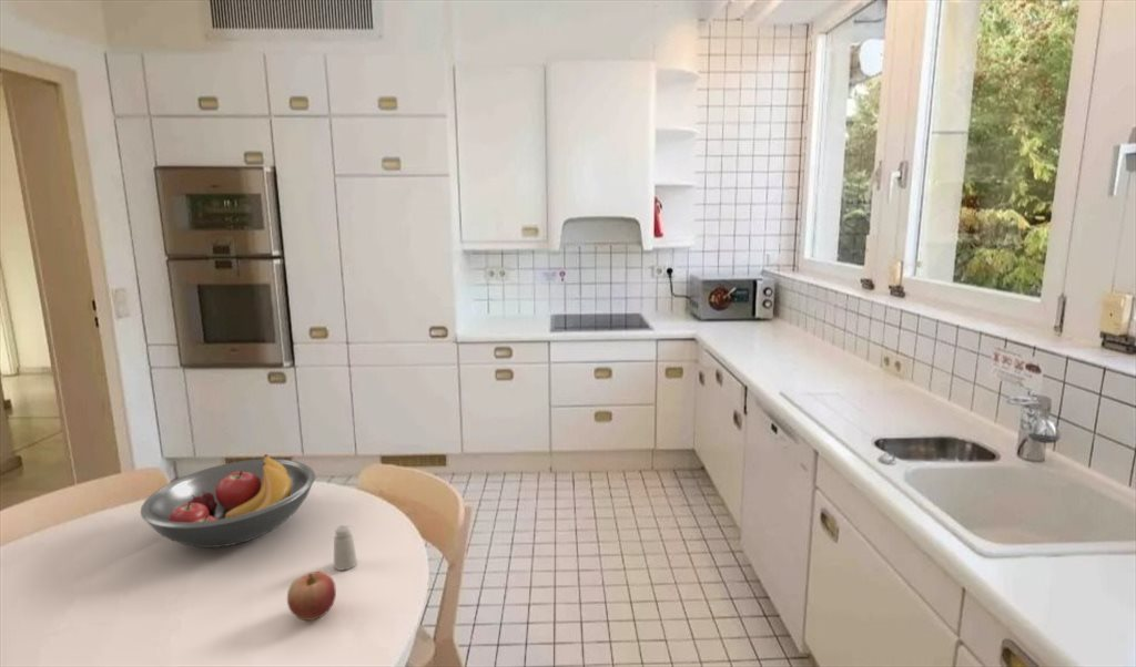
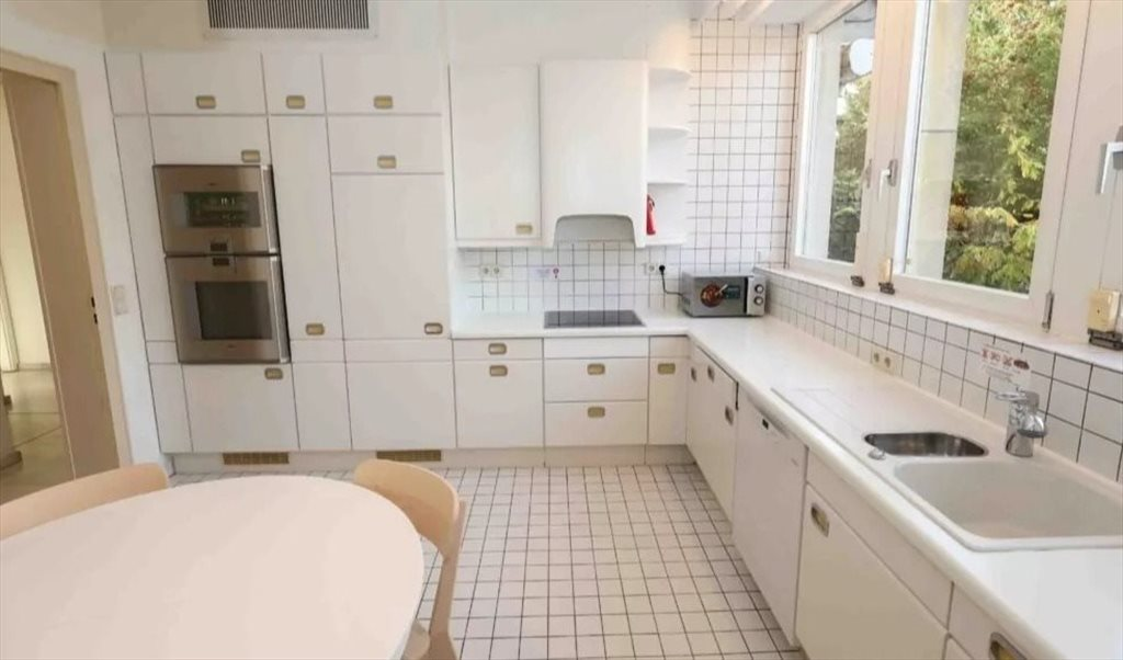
- saltshaker [333,524,358,572]
- apple [286,571,337,622]
- fruit bowl [140,453,316,548]
